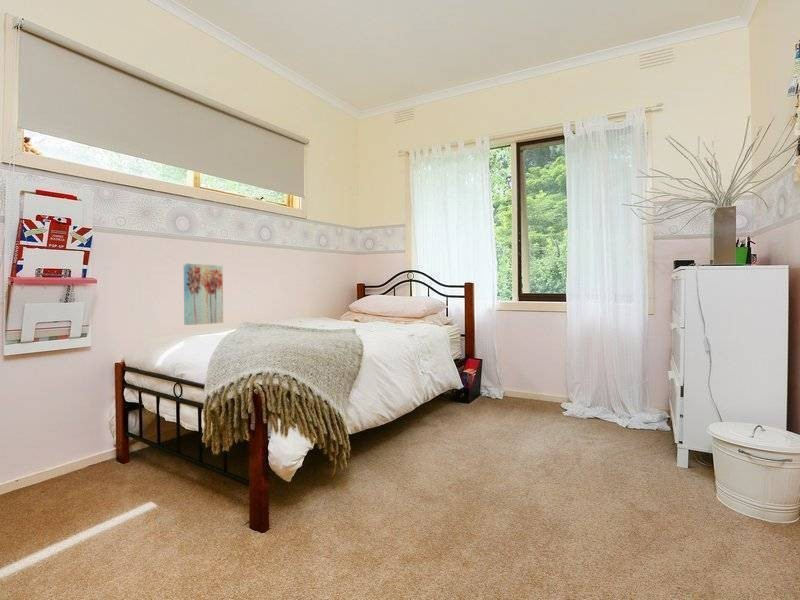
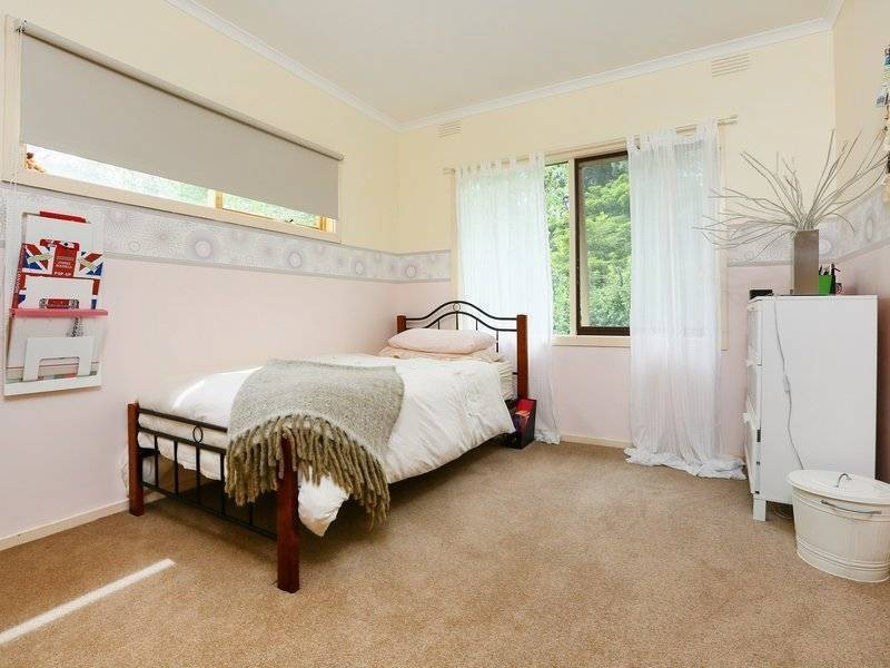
- wall art [183,262,224,326]
